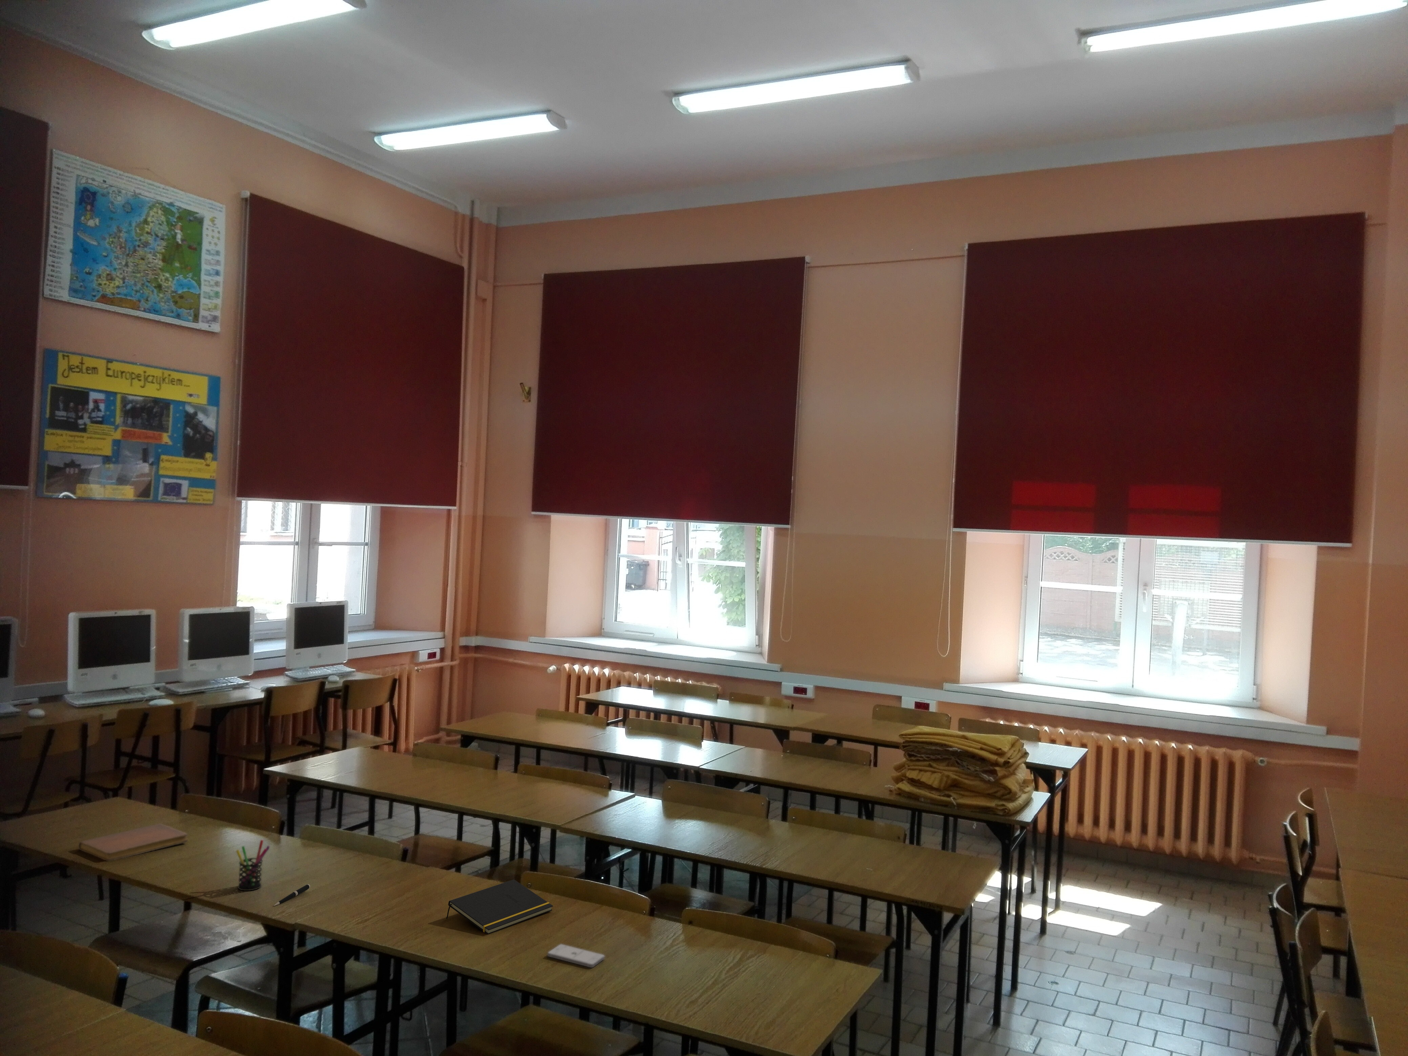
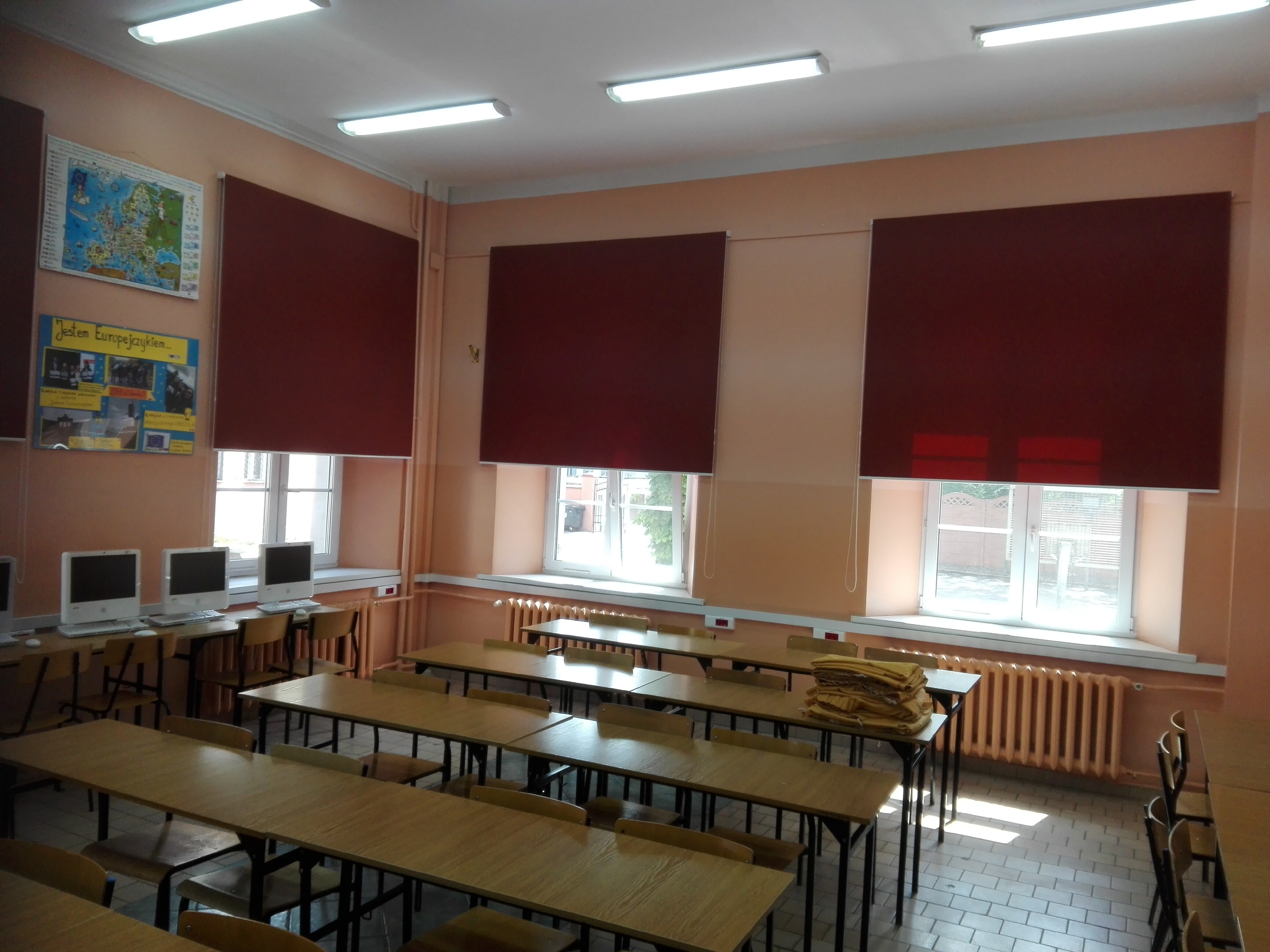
- smartphone [547,944,605,968]
- pen [274,884,310,906]
- notebook [79,823,188,862]
- pen holder [235,840,271,891]
- notepad [446,880,553,935]
